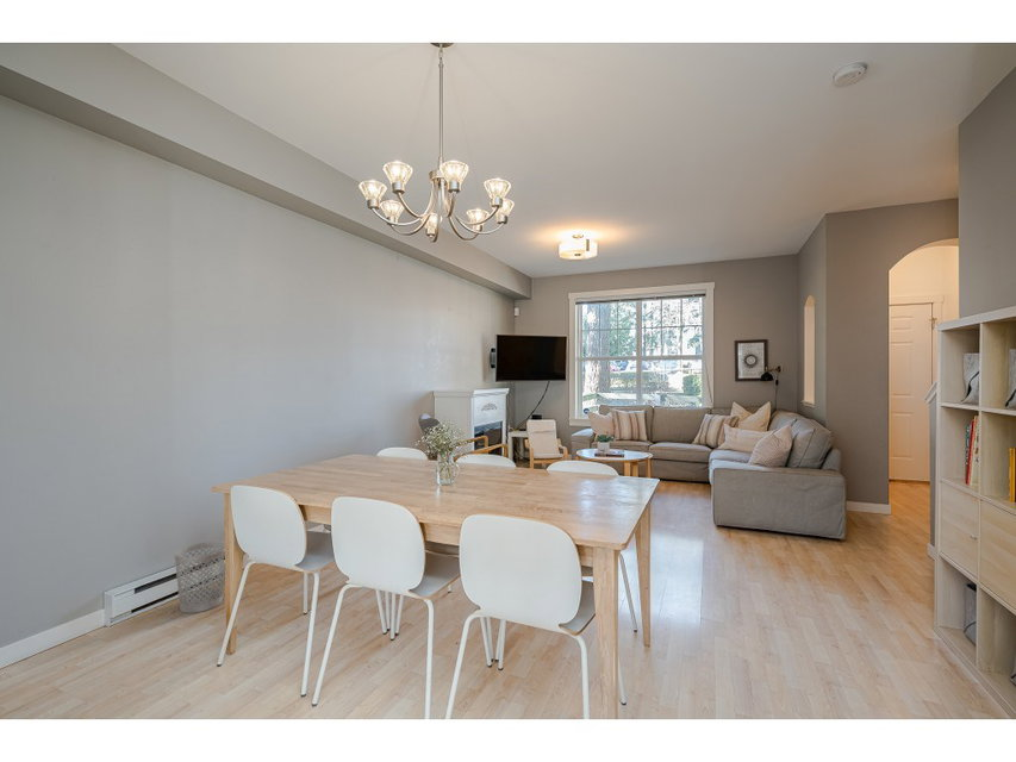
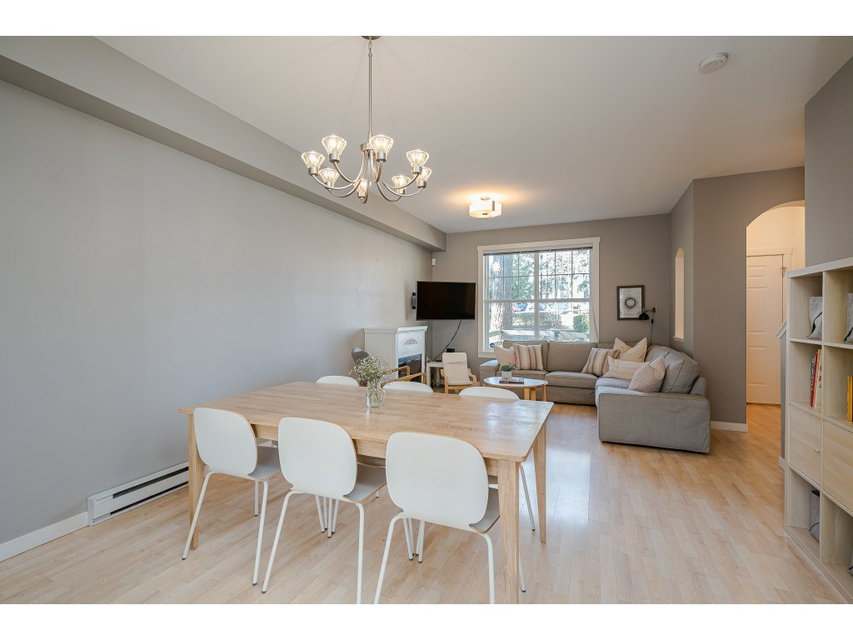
- wastebasket [174,541,226,614]
